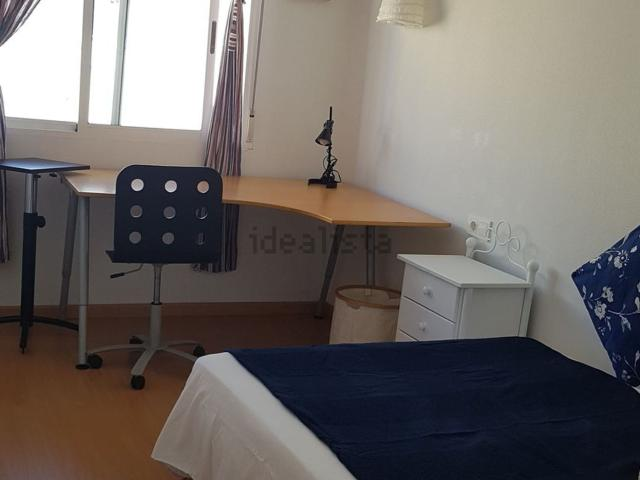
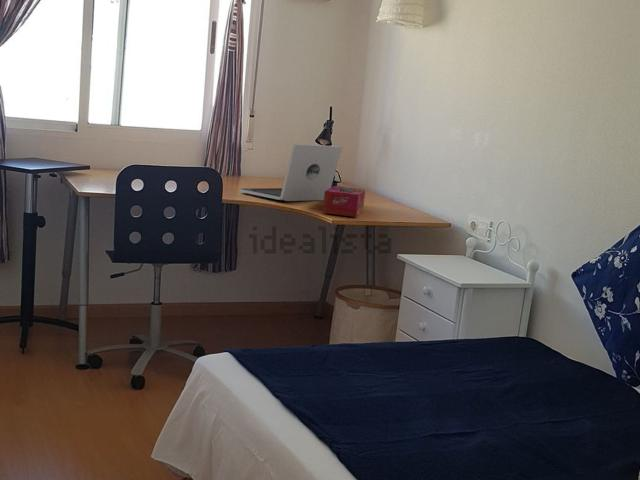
+ laptop [239,143,343,202]
+ tissue box [322,185,366,218]
